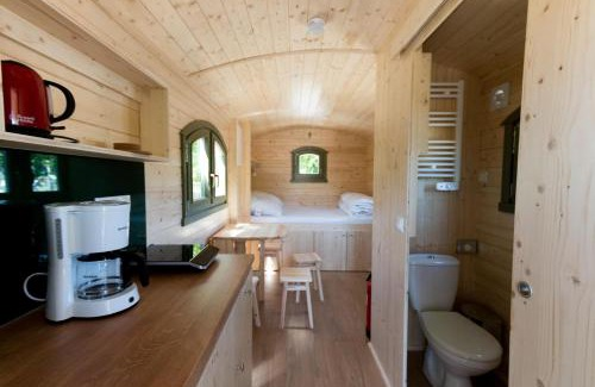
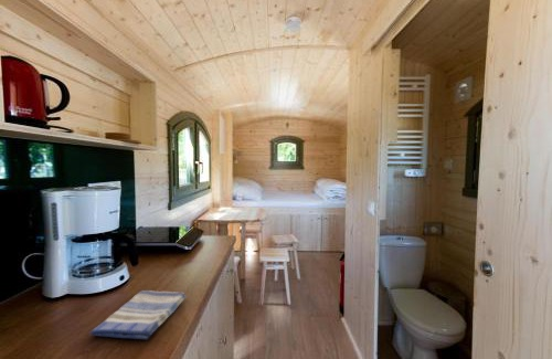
+ dish towel [88,289,188,340]
